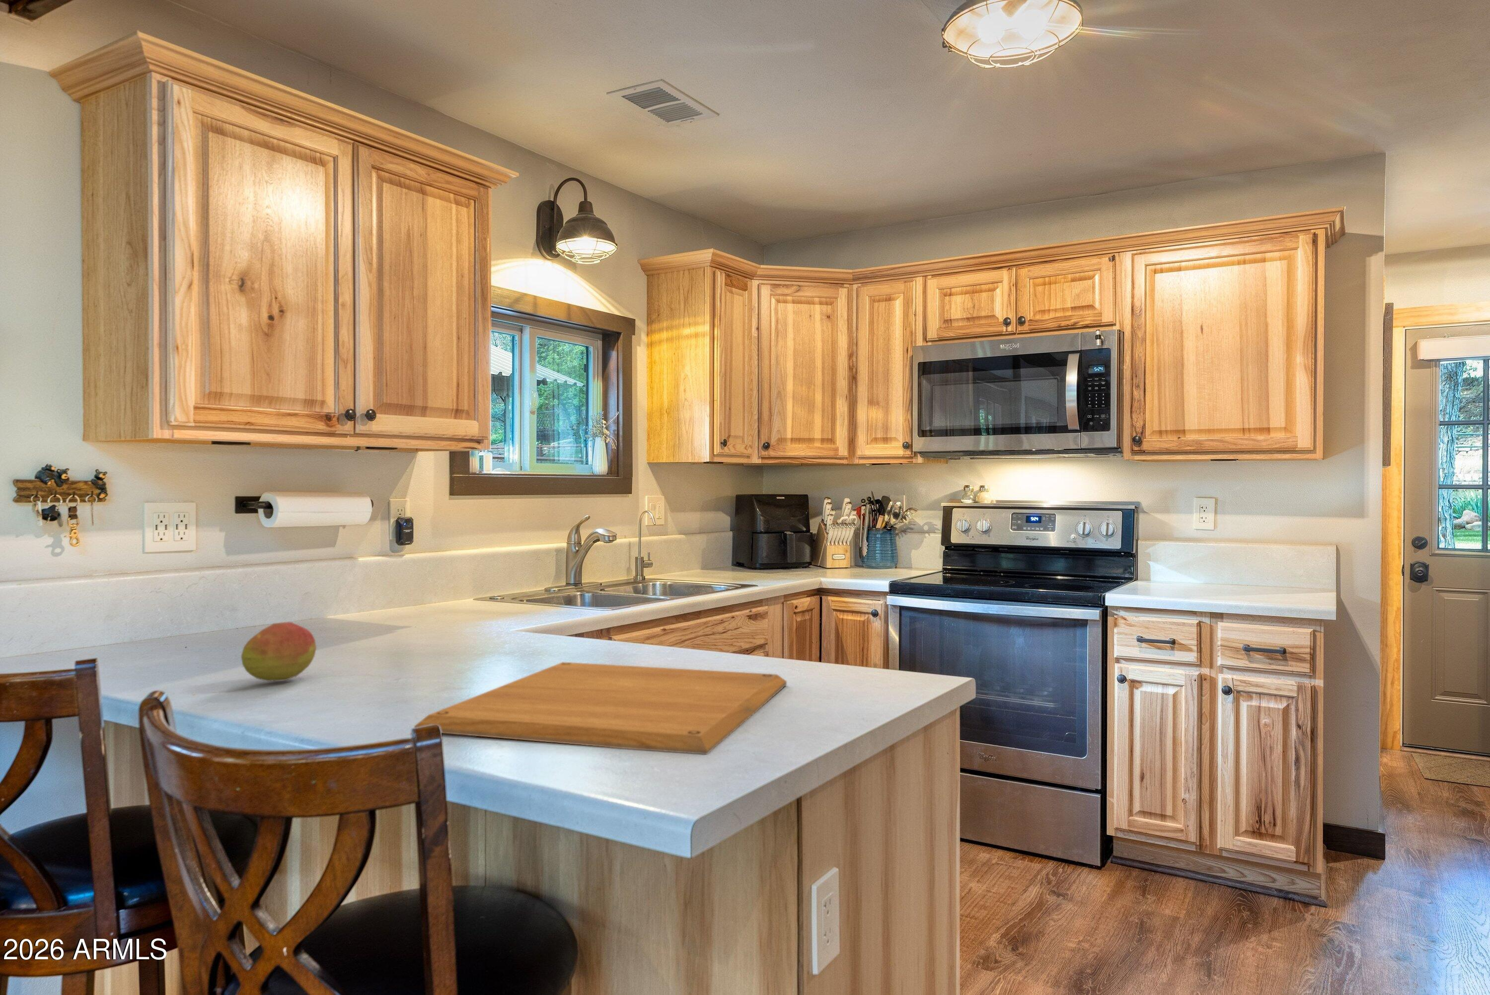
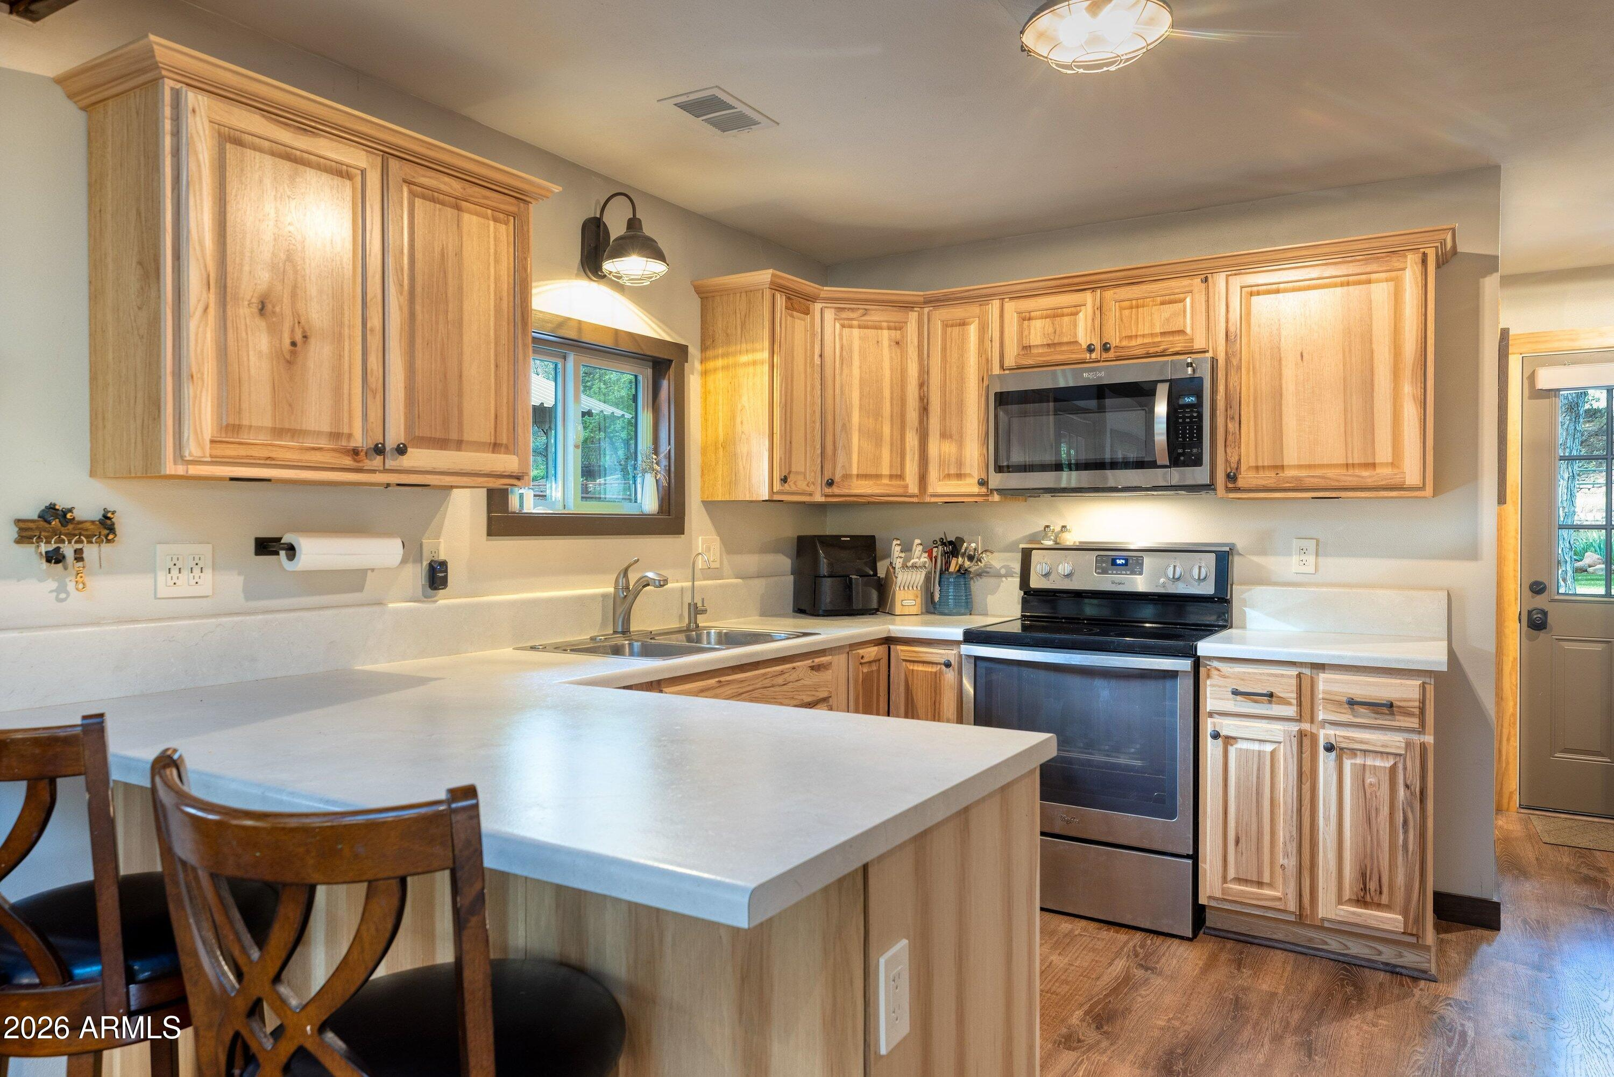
- chopping board [414,661,787,754]
- fruit [241,622,316,682]
